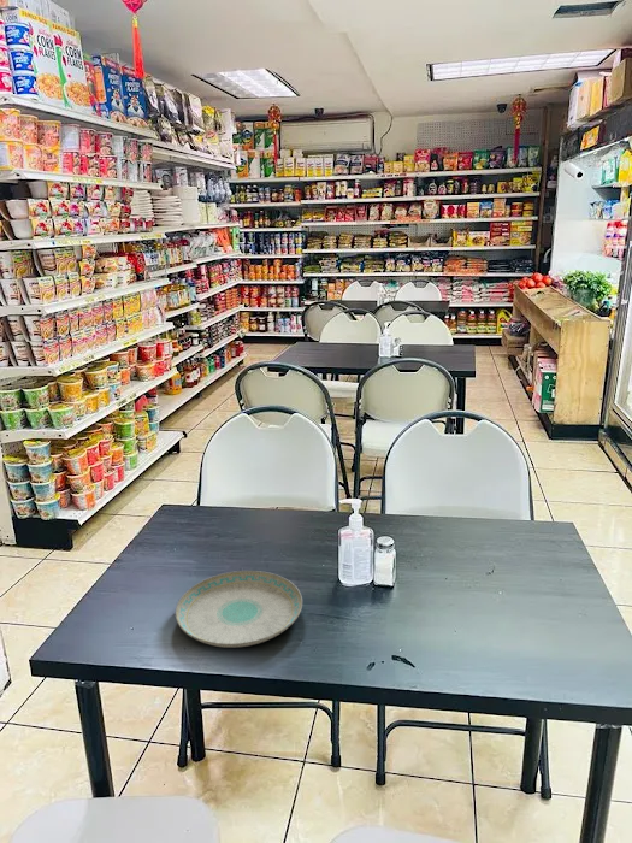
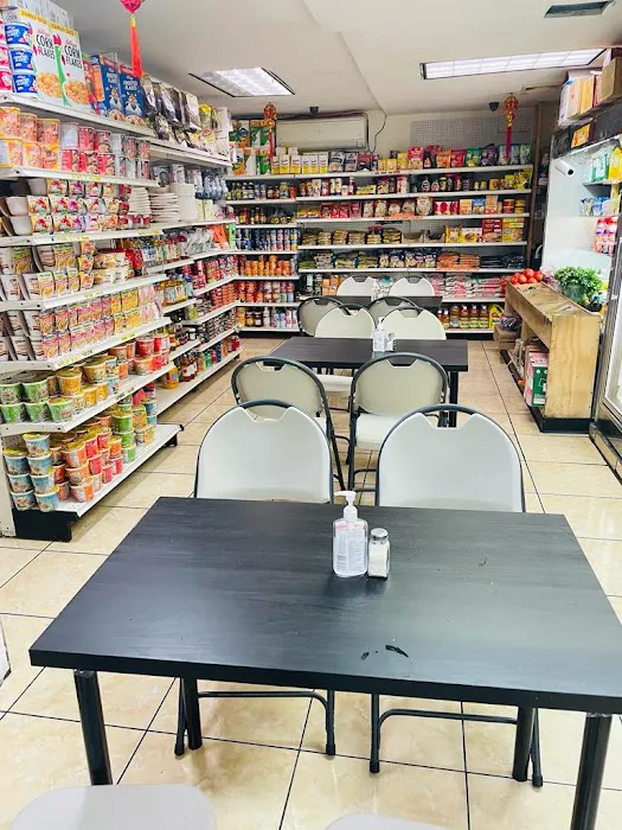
- plate [175,570,303,649]
